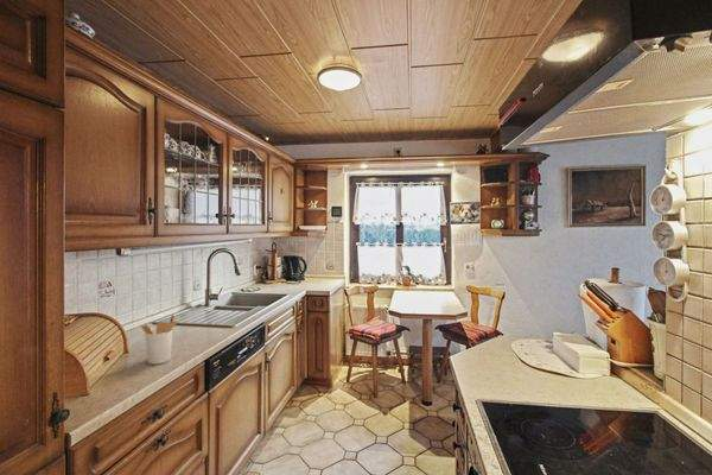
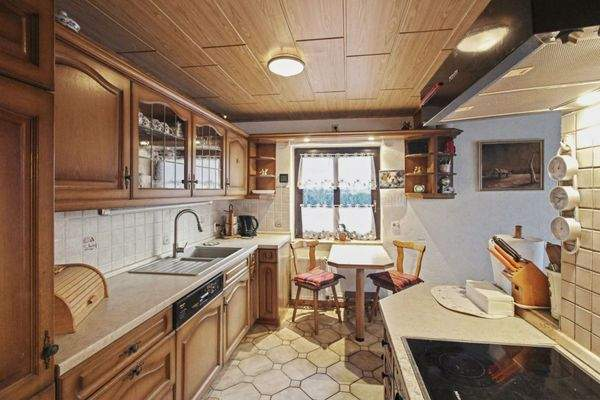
- utensil holder [140,314,178,366]
